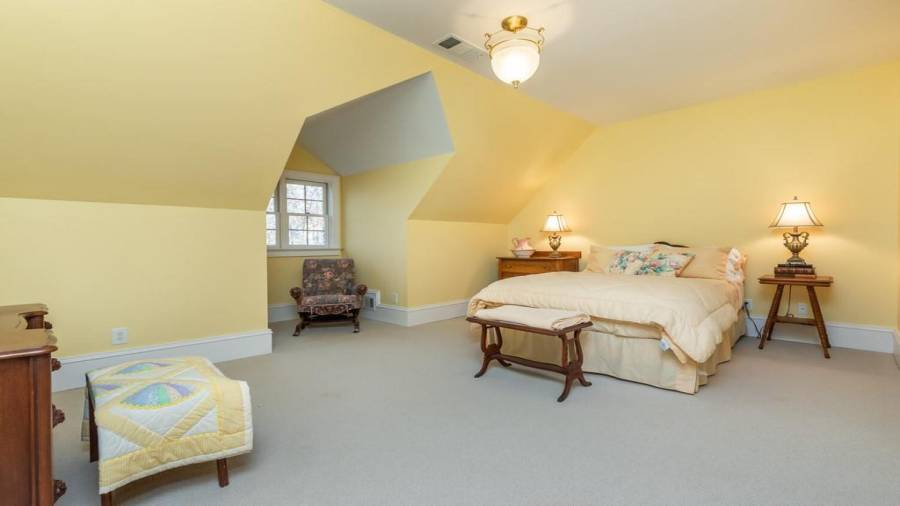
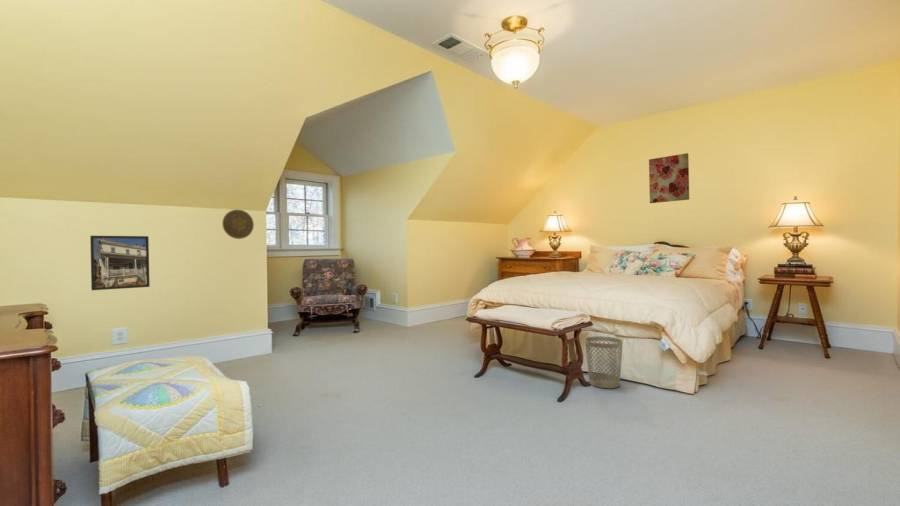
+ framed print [89,235,151,291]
+ wastebasket [584,335,624,389]
+ decorative plate [222,209,255,240]
+ wall art [648,152,690,204]
